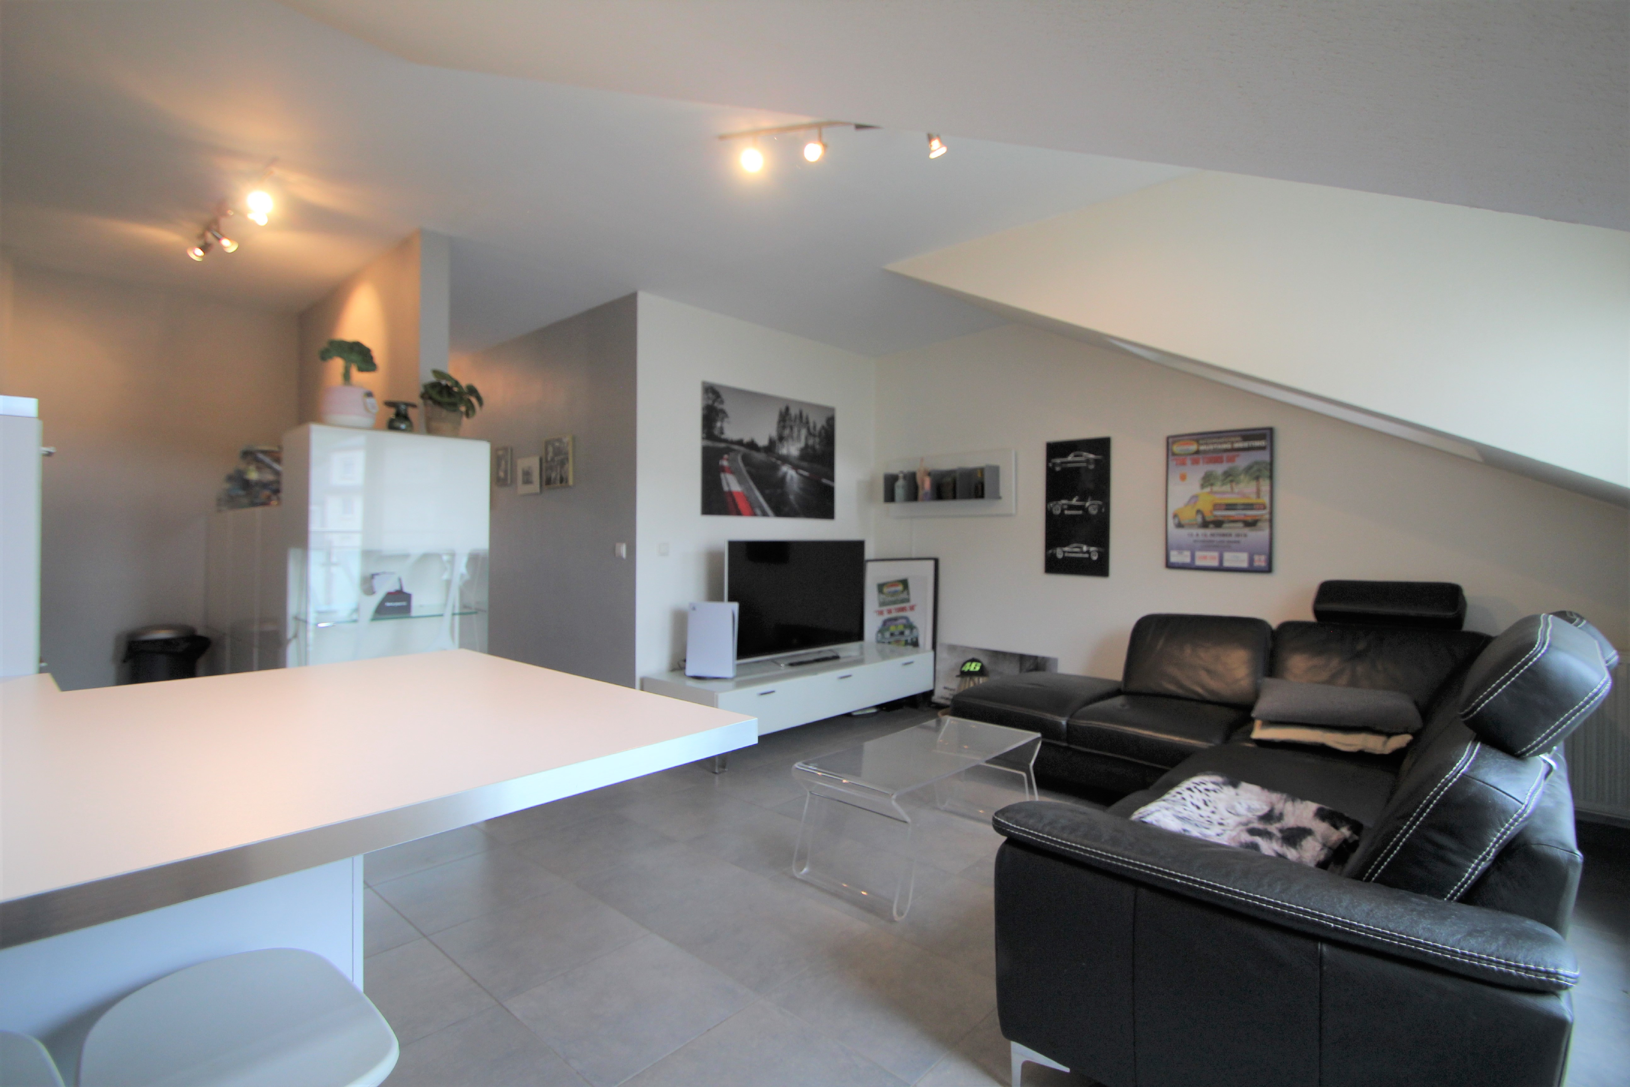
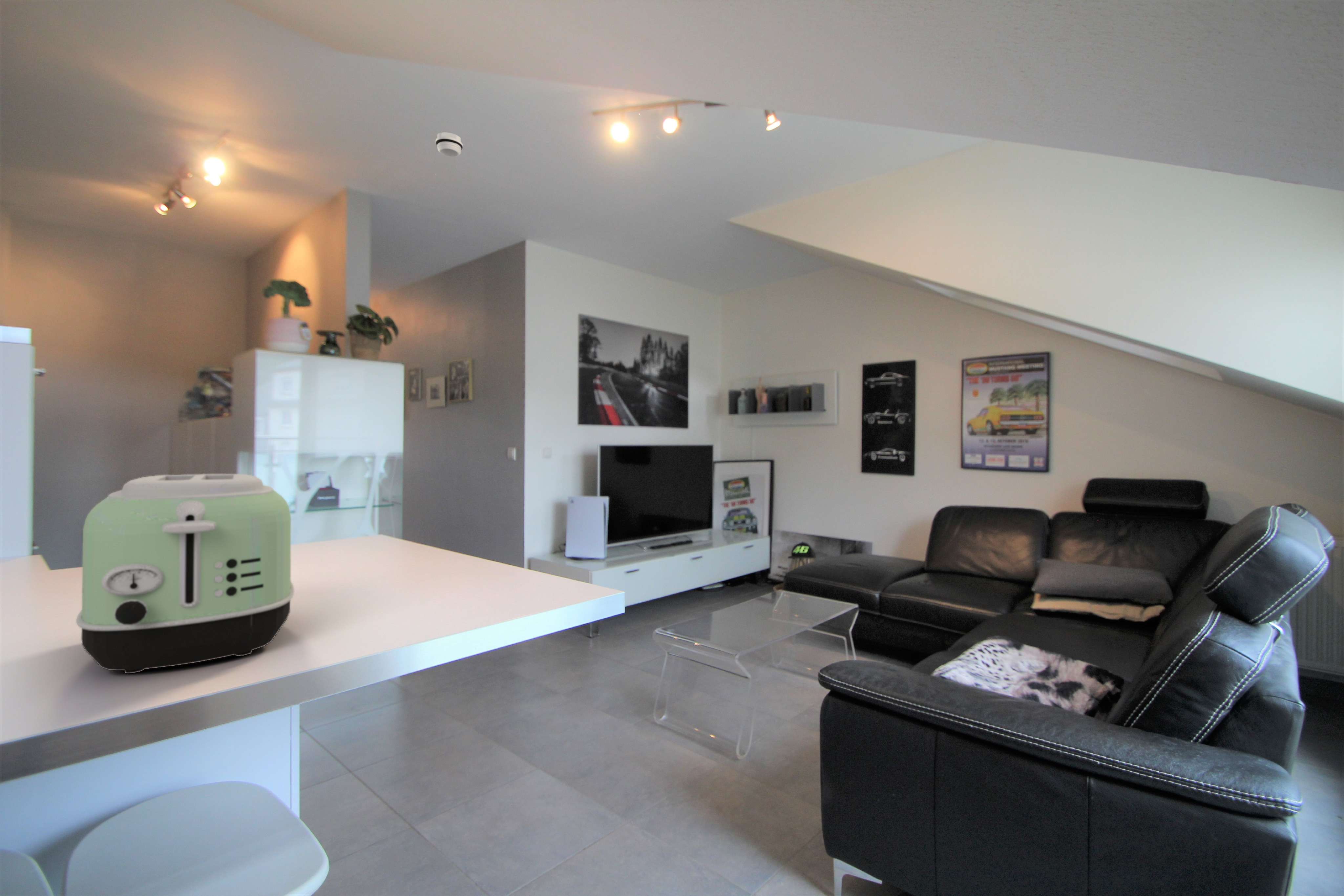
+ smoke detector [435,132,463,157]
+ toaster [76,474,295,674]
